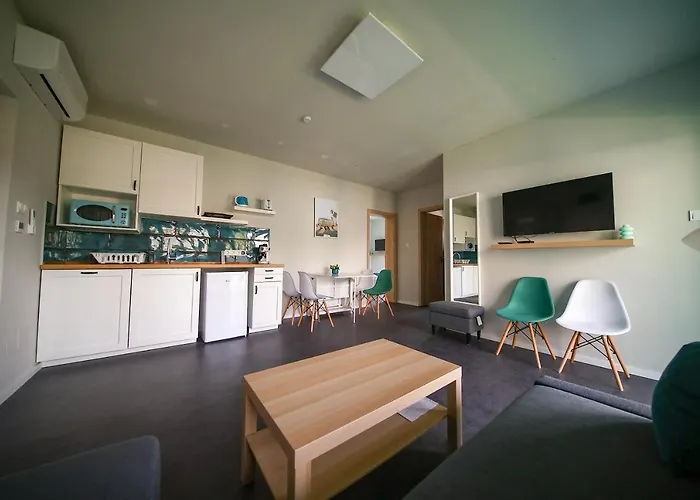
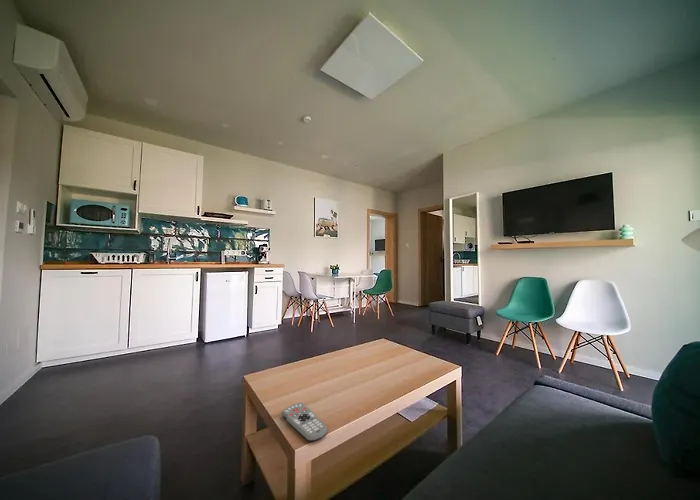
+ remote control [281,402,328,442]
